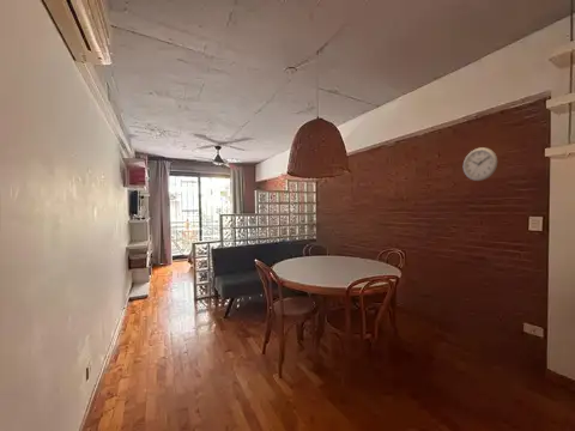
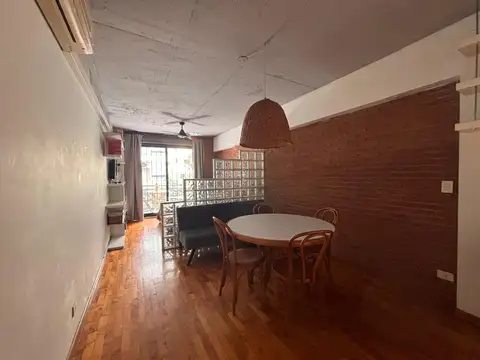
- wall clock [462,146,498,182]
